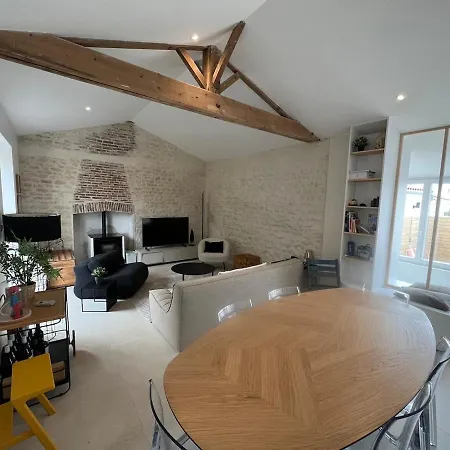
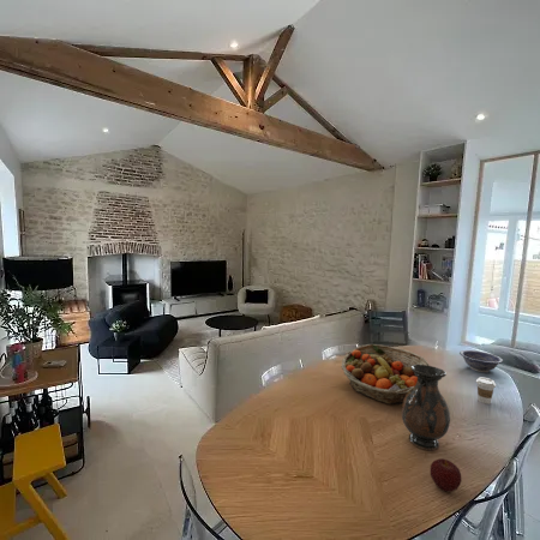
+ vase [401,365,451,451]
+ coffee cup [475,377,497,406]
+ fruit basket [340,343,431,406]
+ apple [428,457,463,493]
+ decorative bowl [458,349,504,373]
